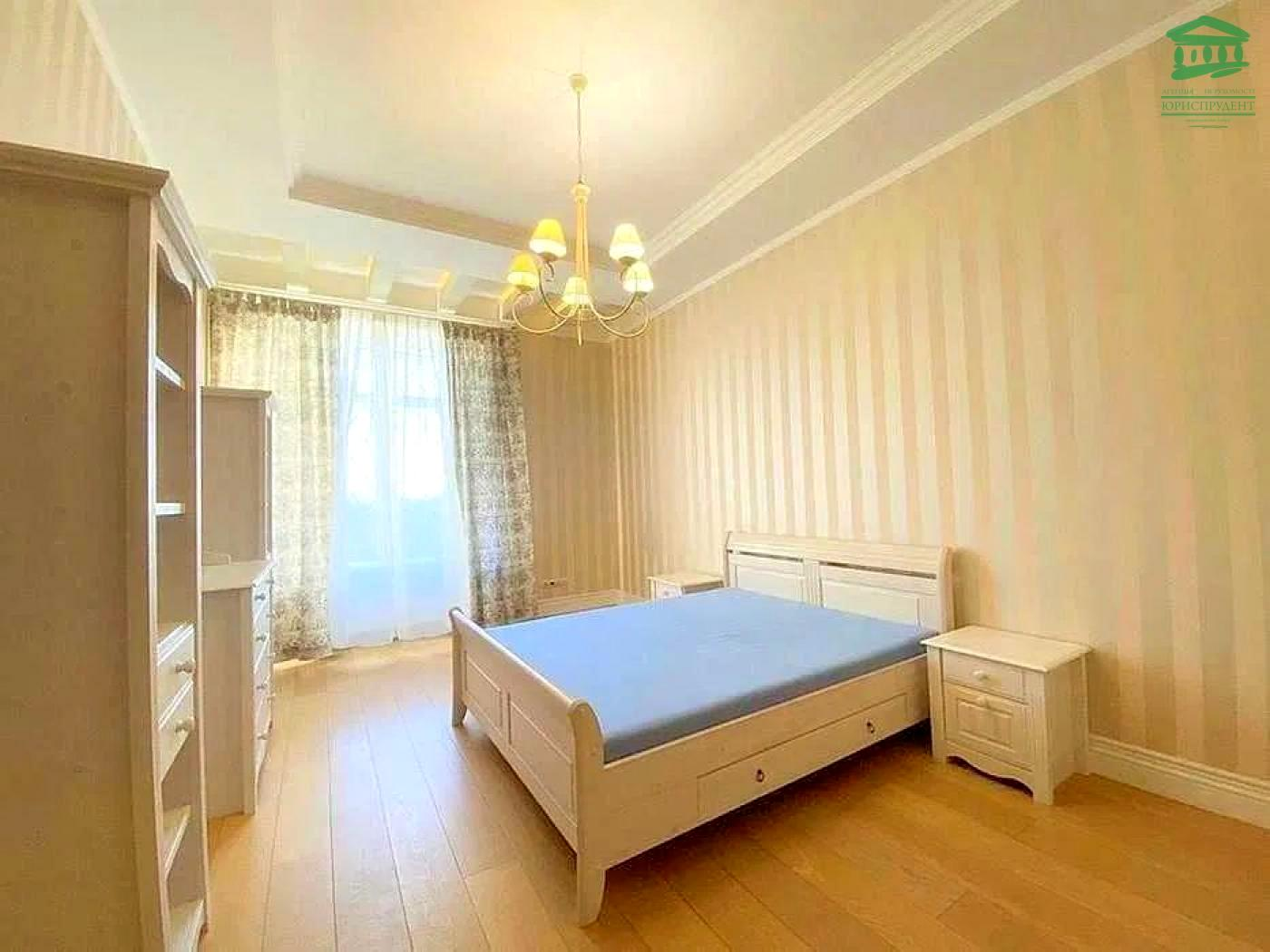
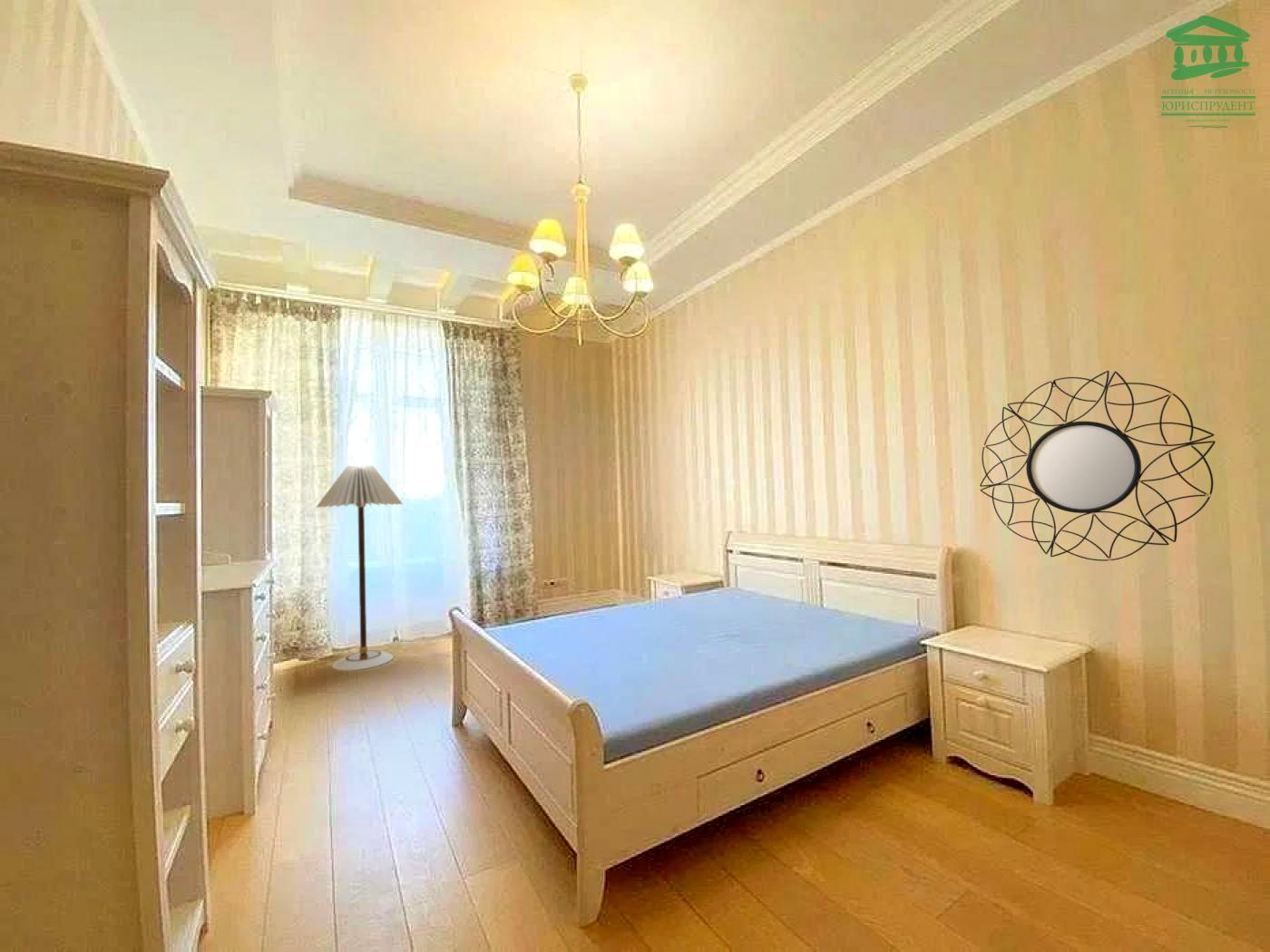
+ floor lamp [315,465,404,671]
+ home mirror [979,370,1216,562]
